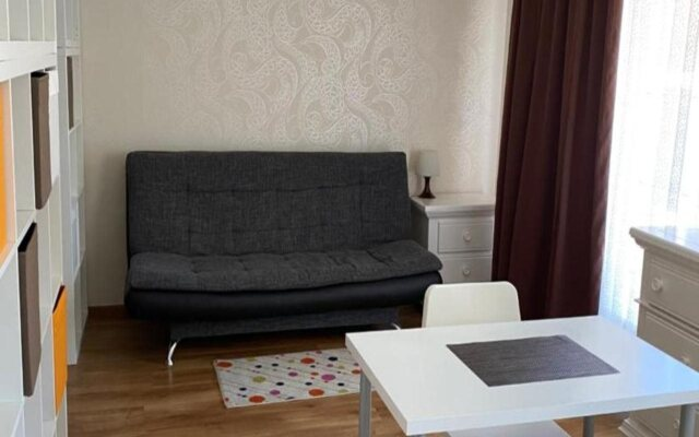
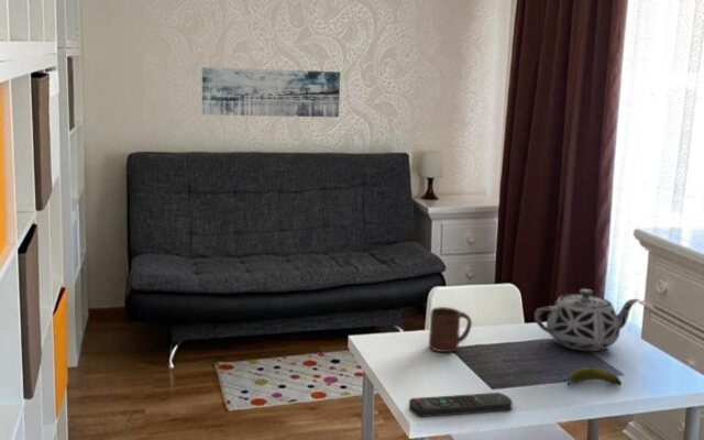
+ cup [428,306,473,353]
+ wall art [201,66,341,118]
+ banana [566,366,623,388]
+ remote control [408,392,514,418]
+ teapot [534,288,641,352]
